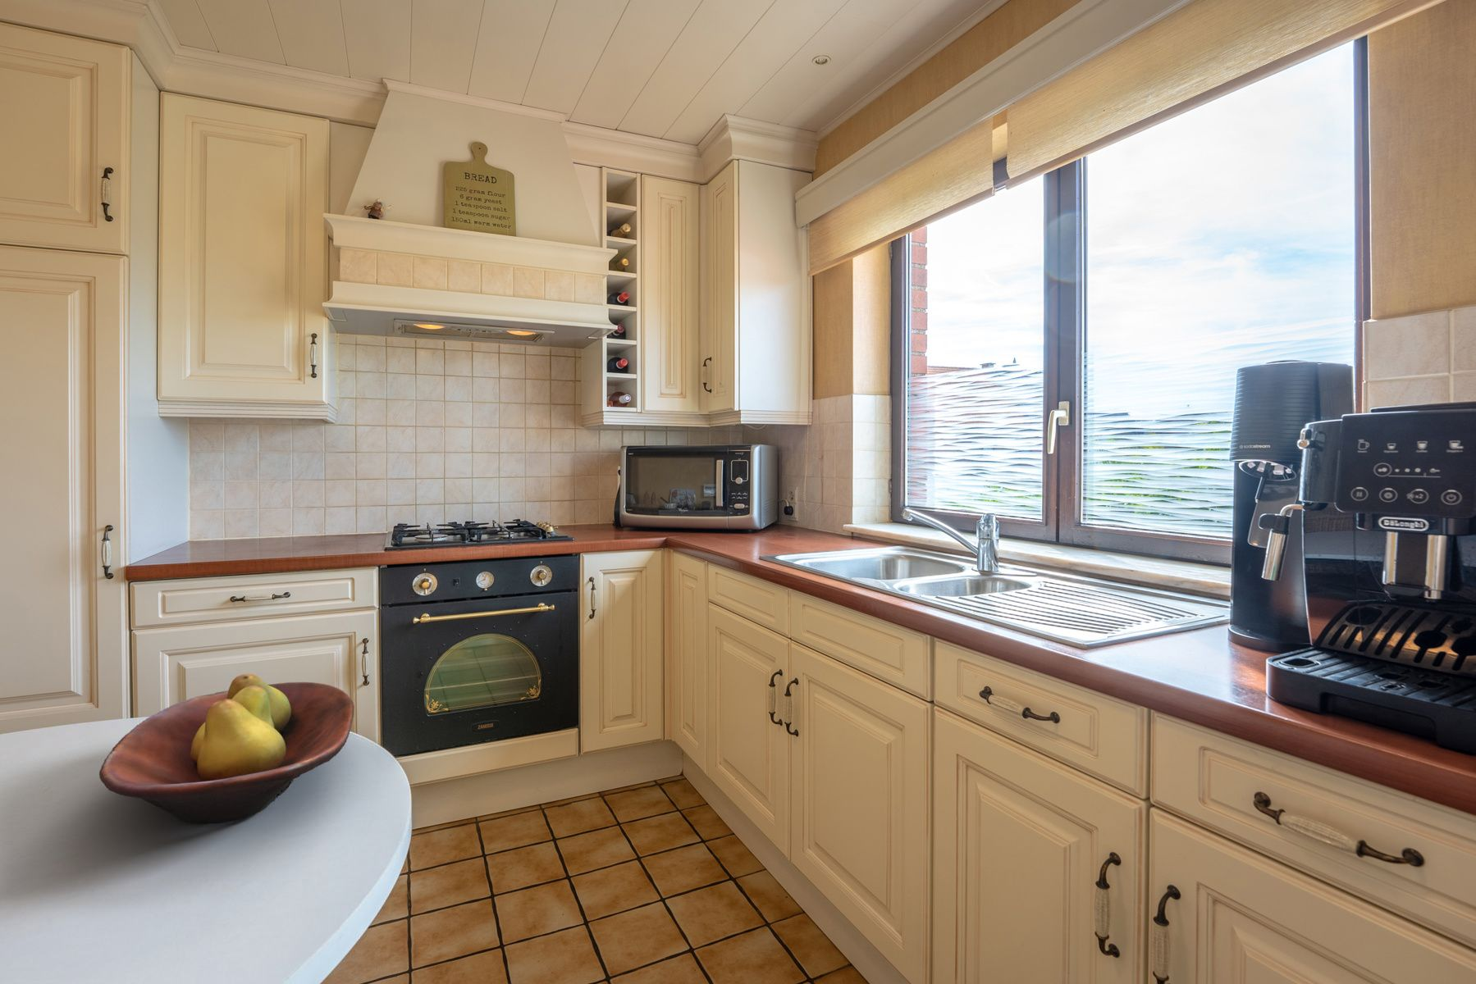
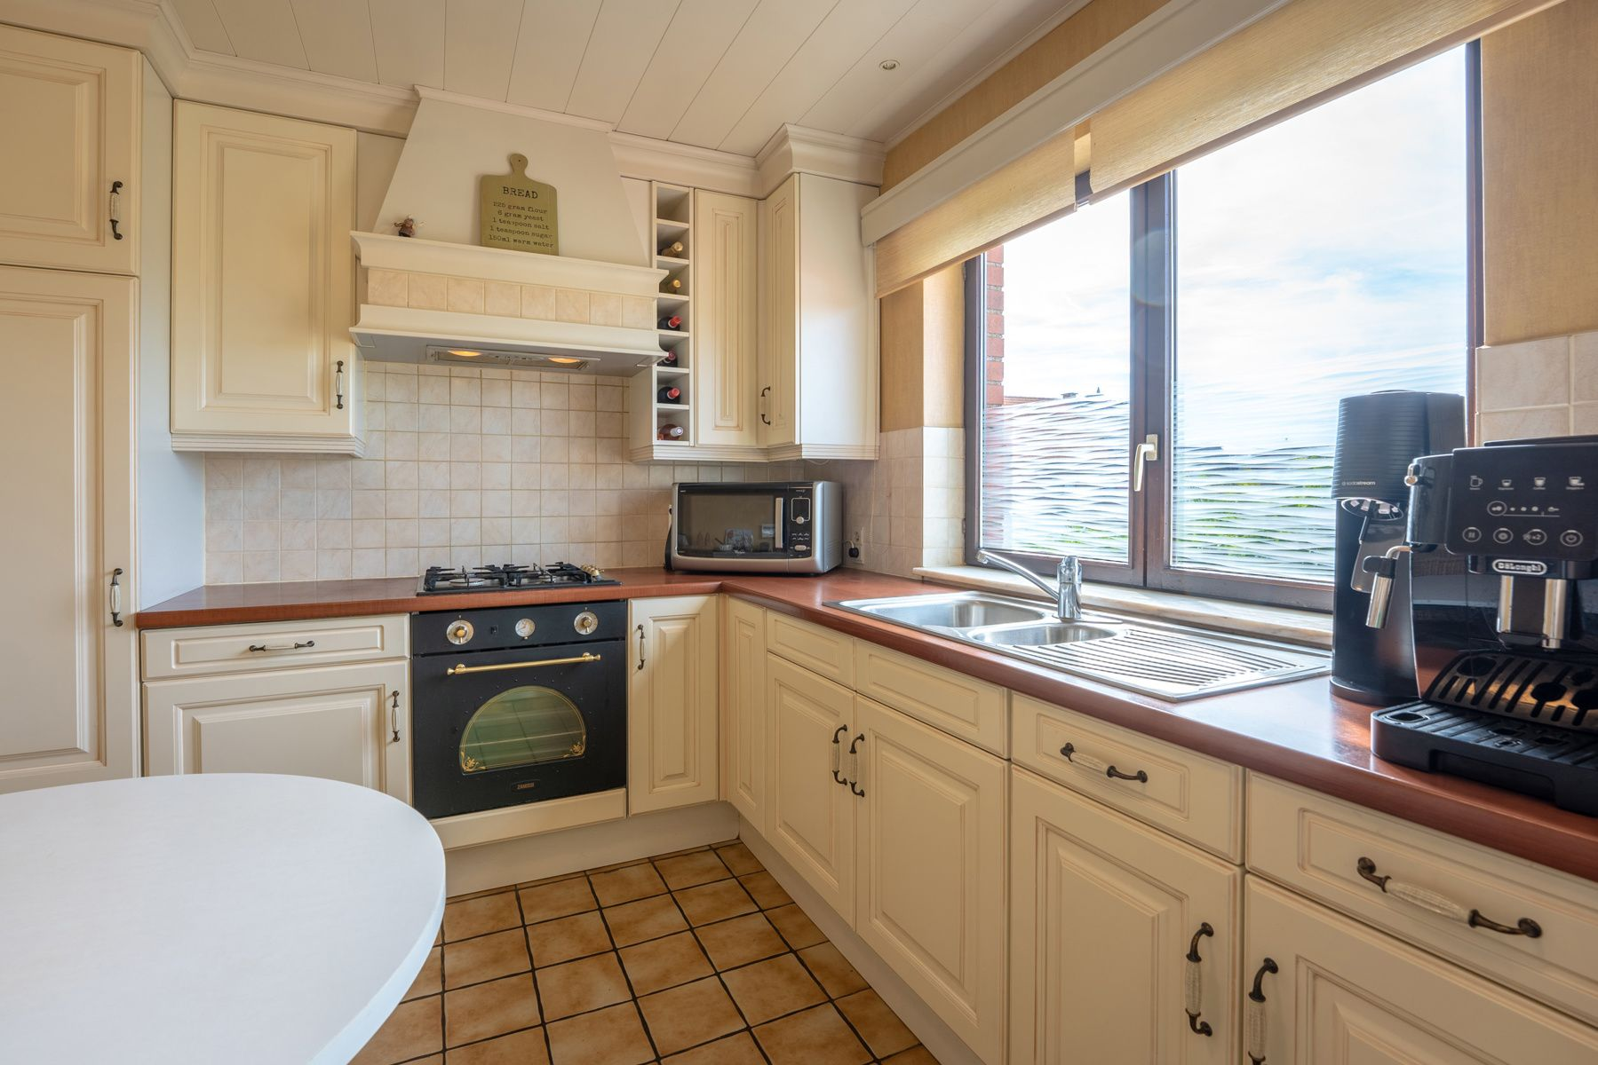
- fruit bowl [99,673,355,825]
